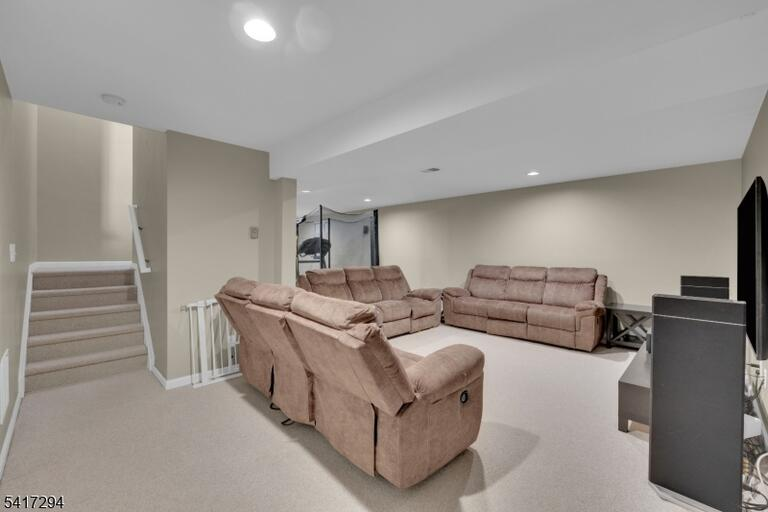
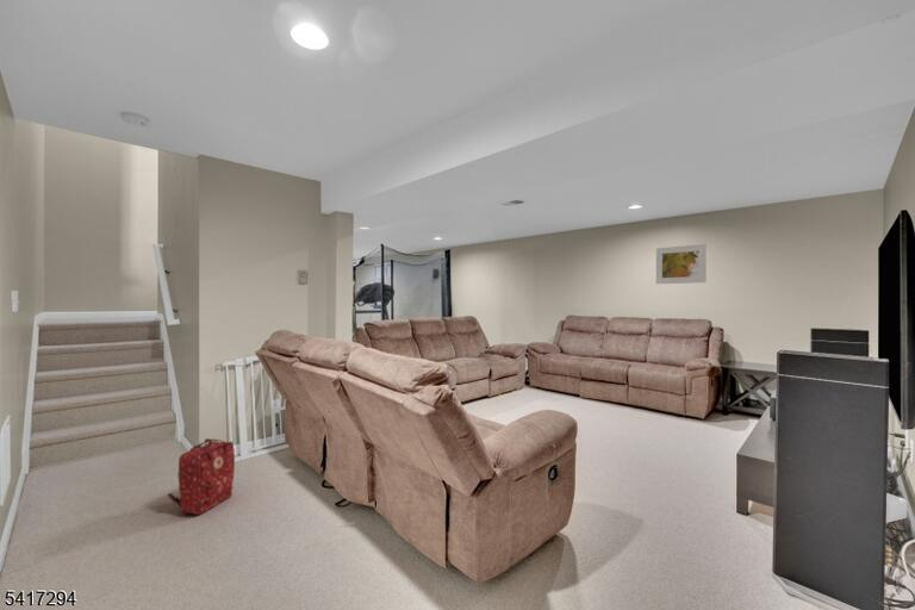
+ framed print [655,243,708,285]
+ backpack [166,437,236,516]
